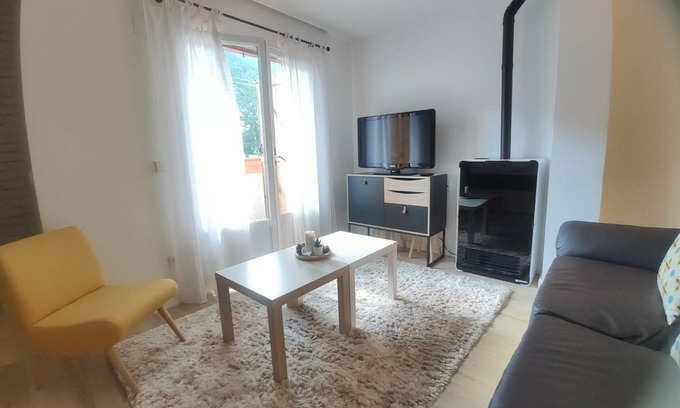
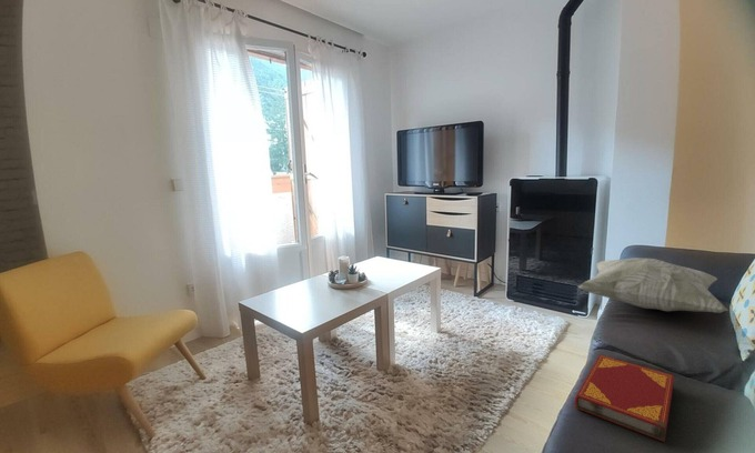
+ hardback book [574,354,675,443]
+ decorative pillow [577,256,729,314]
